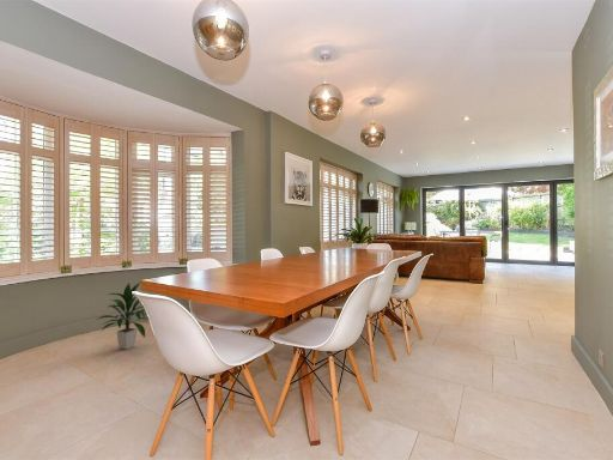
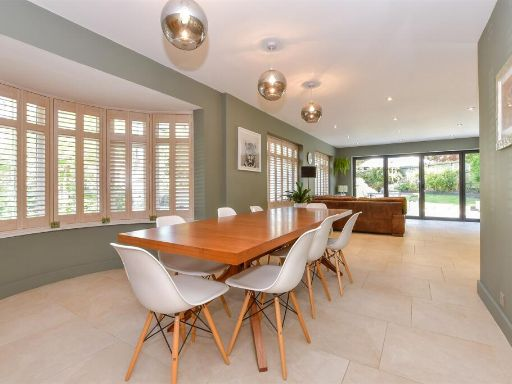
- indoor plant [95,282,147,351]
